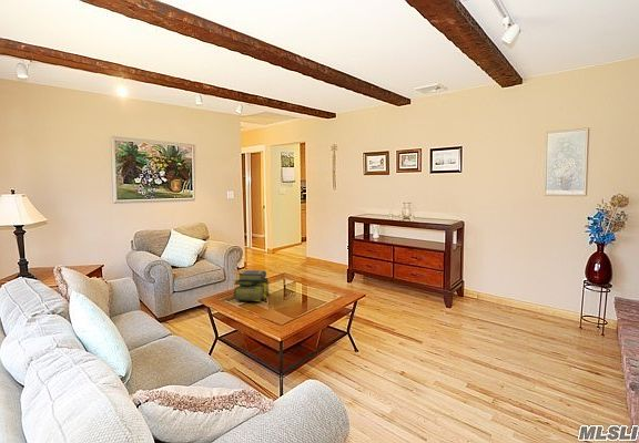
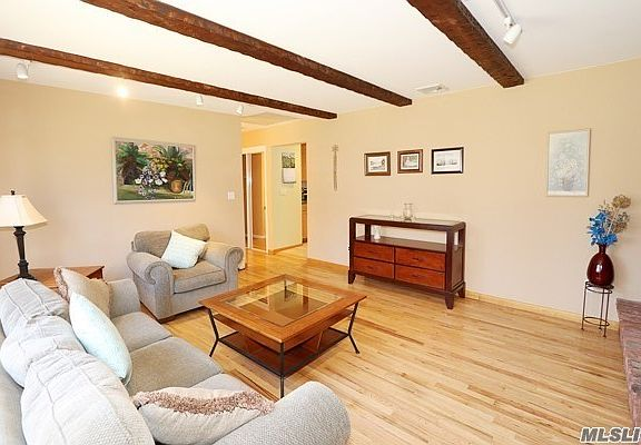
- stack of books [232,269,271,302]
